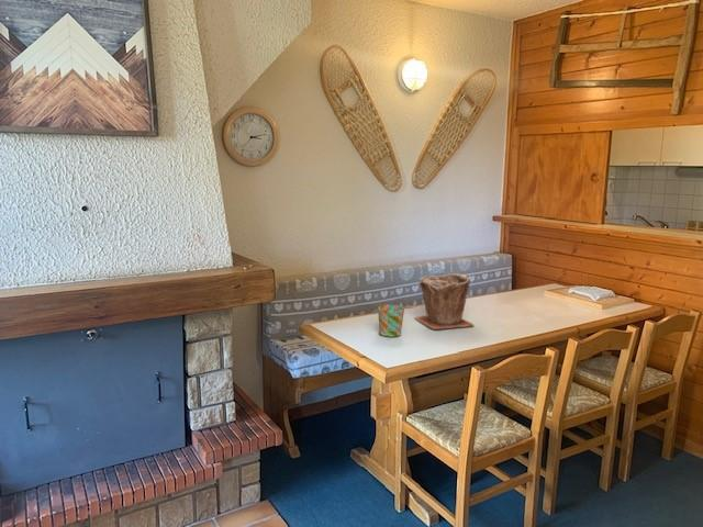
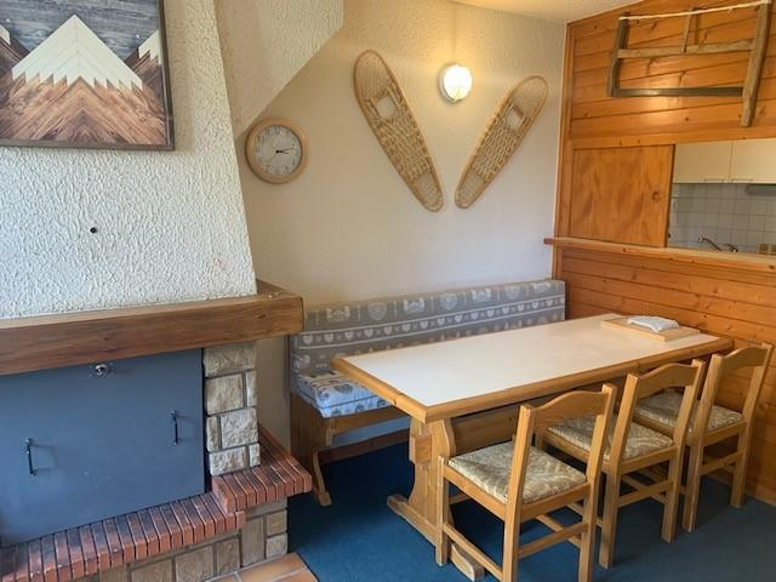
- mug [377,304,405,338]
- plant pot [413,272,476,330]
